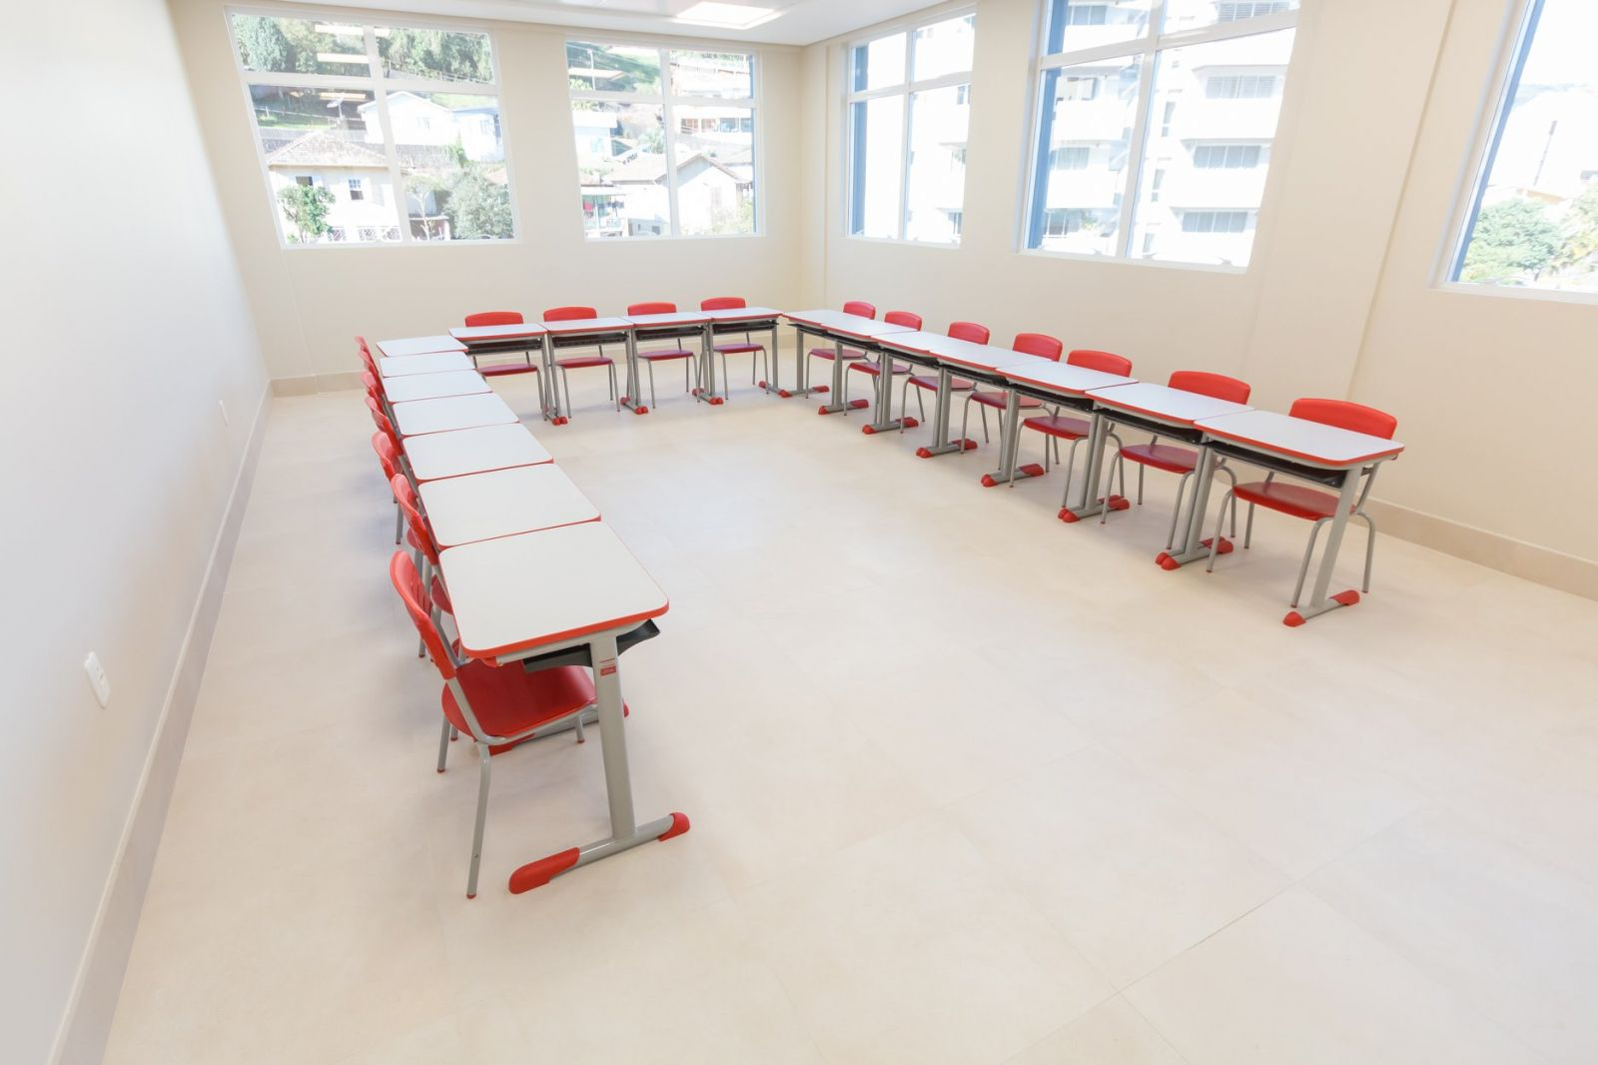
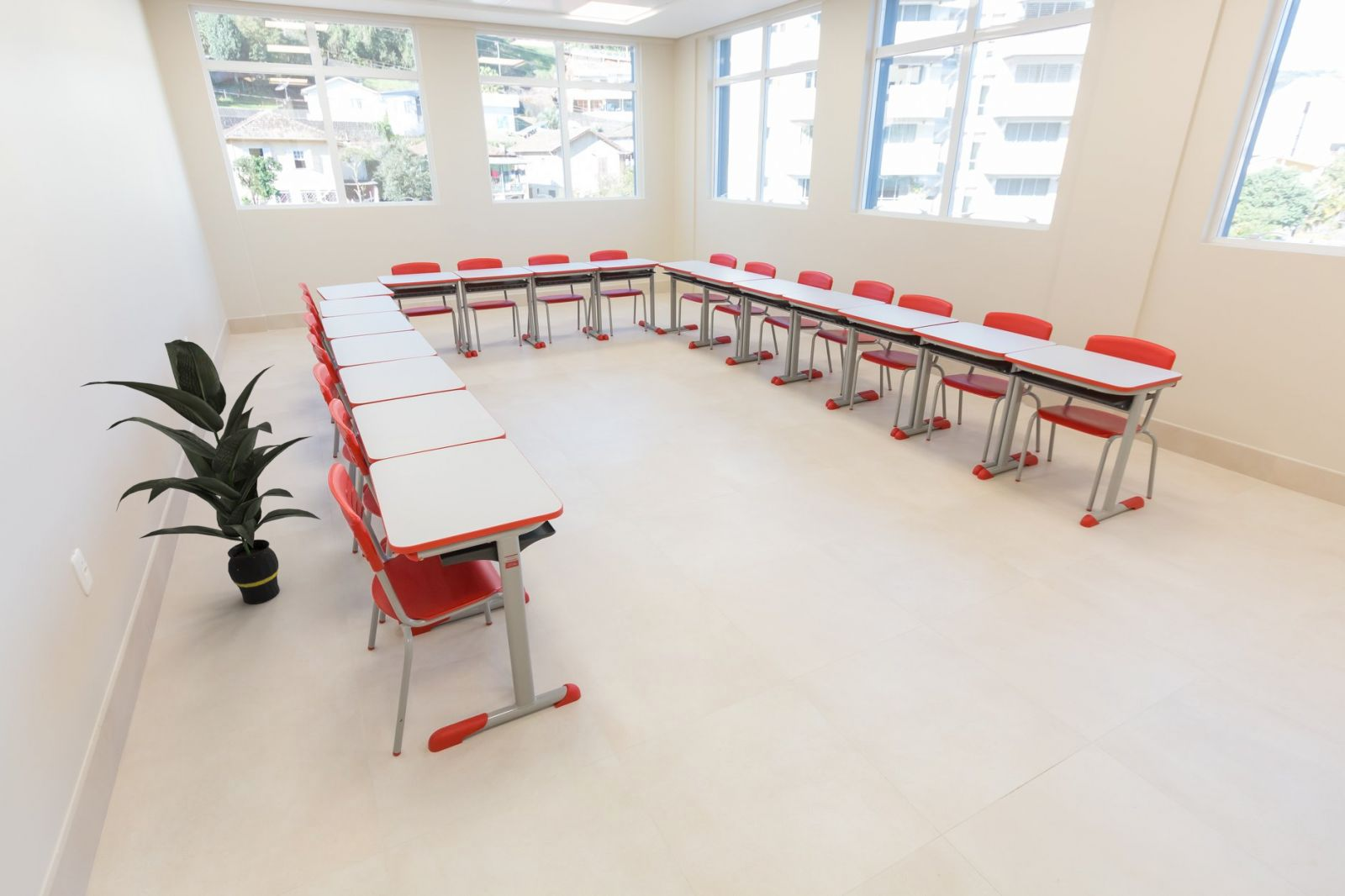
+ indoor plant [80,339,321,604]
